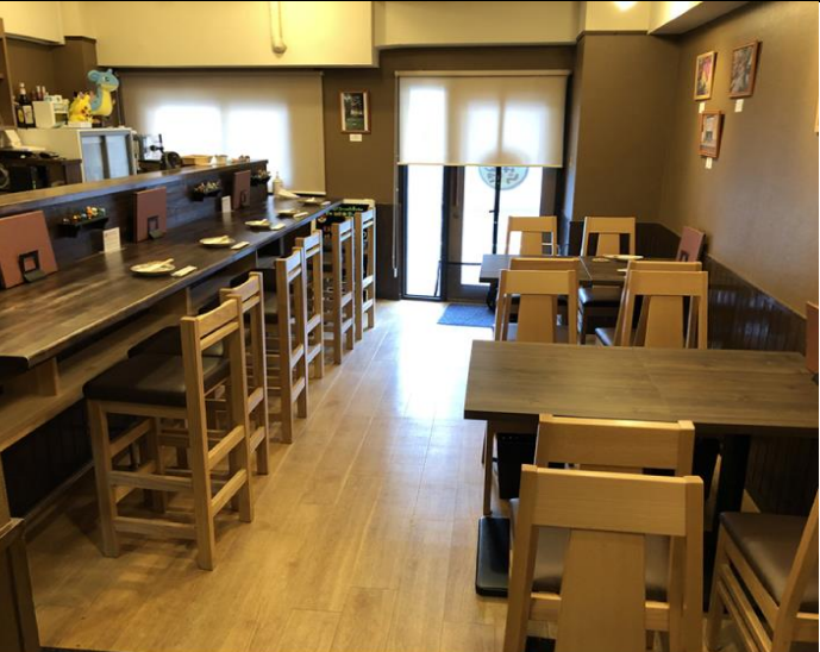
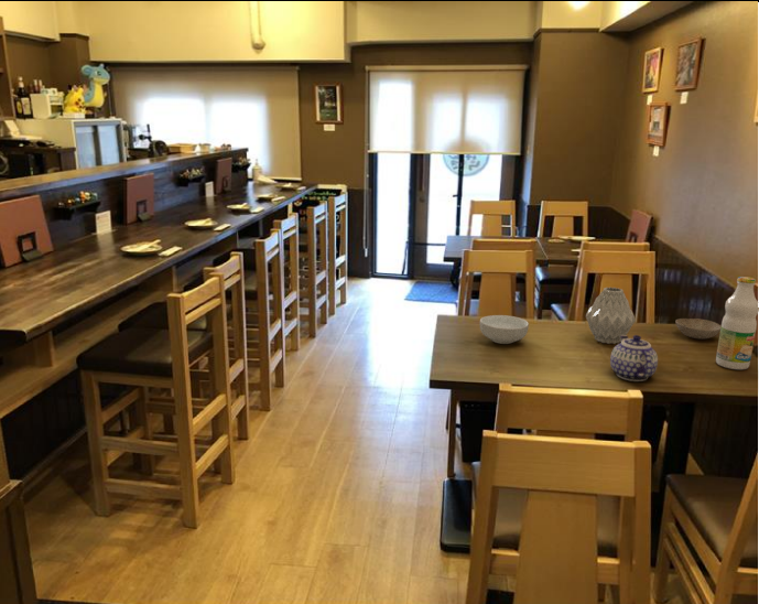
+ teapot [609,334,659,382]
+ vase [585,287,637,345]
+ bottle [715,276,759,370]
+ cereal bowl [479,314,530,345]
+ bowl [674,317,722,339]
